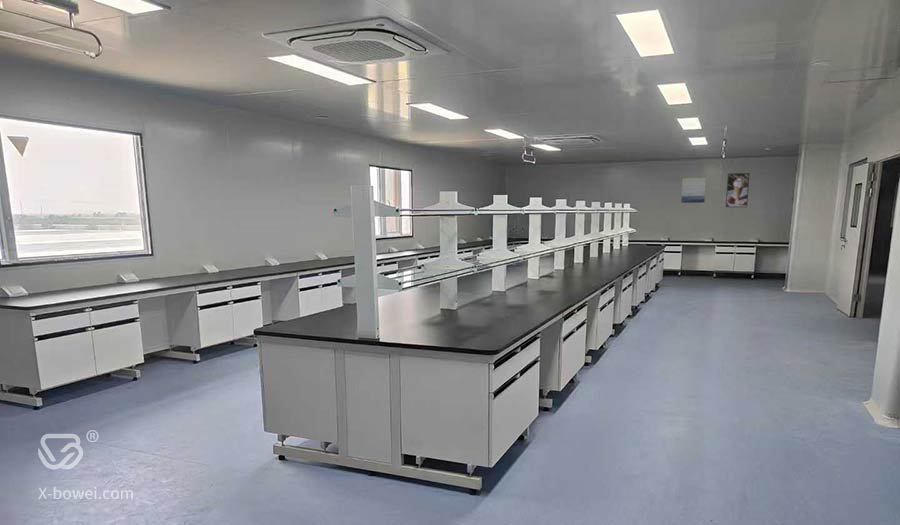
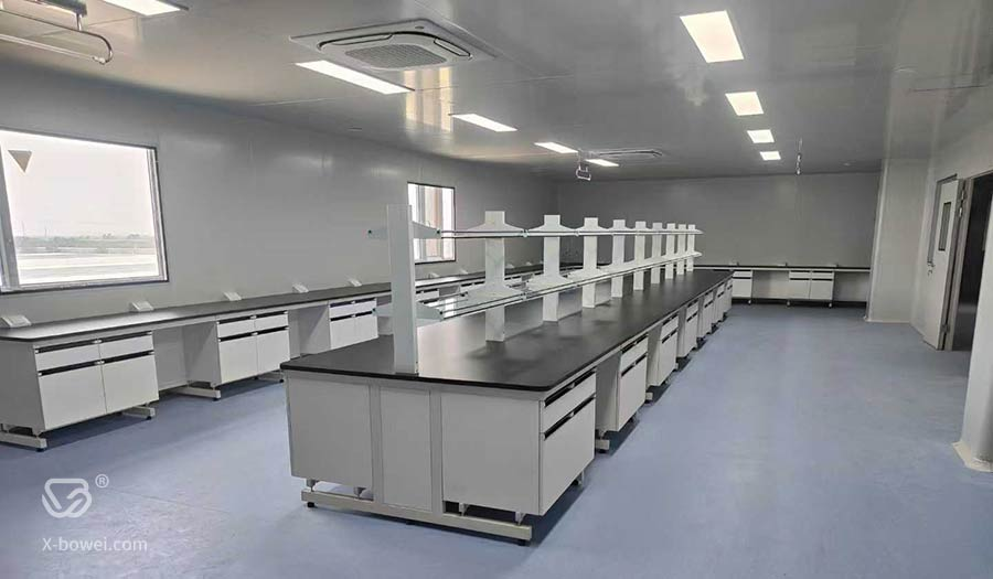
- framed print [725,172,751,208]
- wall art [680,177,707,204]
